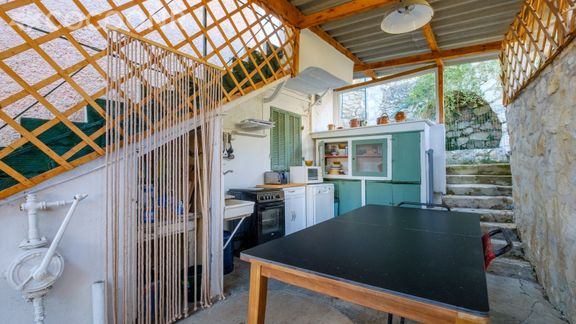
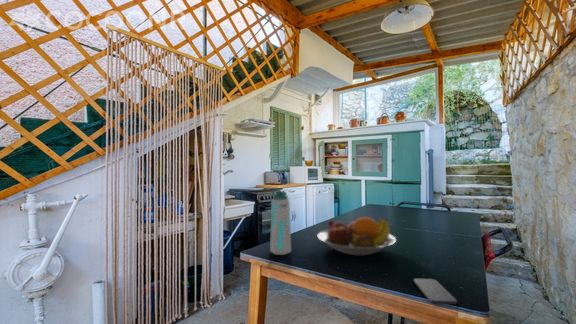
+ water bottle [269,189,292,256]
+ fruit bowl [316,216,397,256]
+ smartphone [413,278,458,305]
